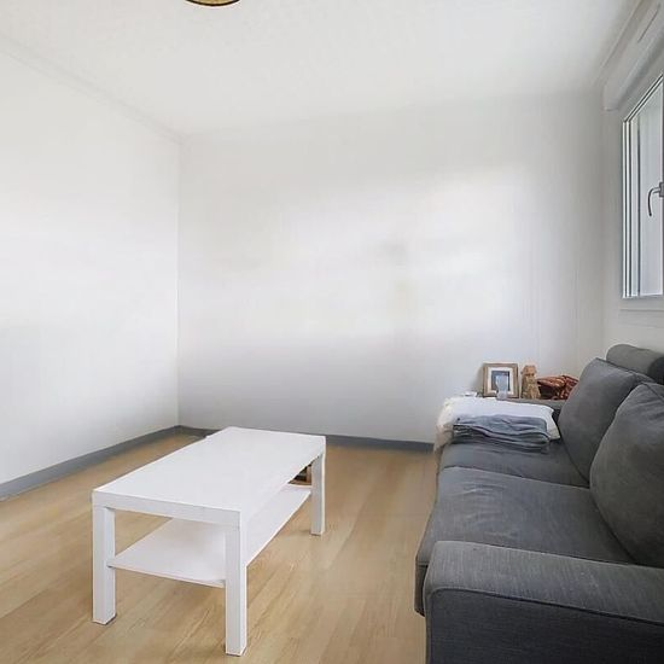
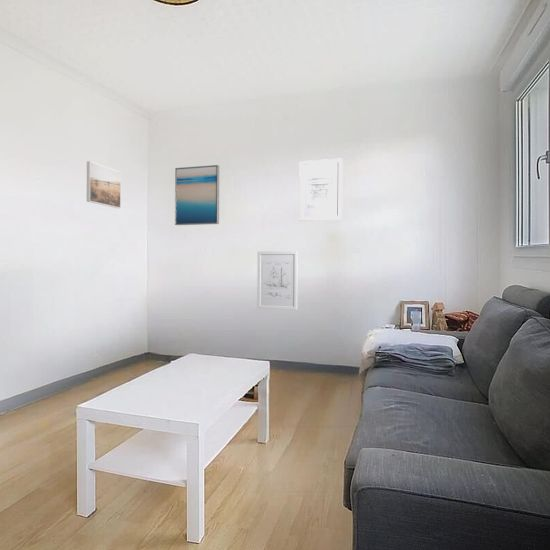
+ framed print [86,160,122,209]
+ wall art [298,157,343,222]
+ wall art [256,250,299,311]
+ wall art [174,164,220,226]
